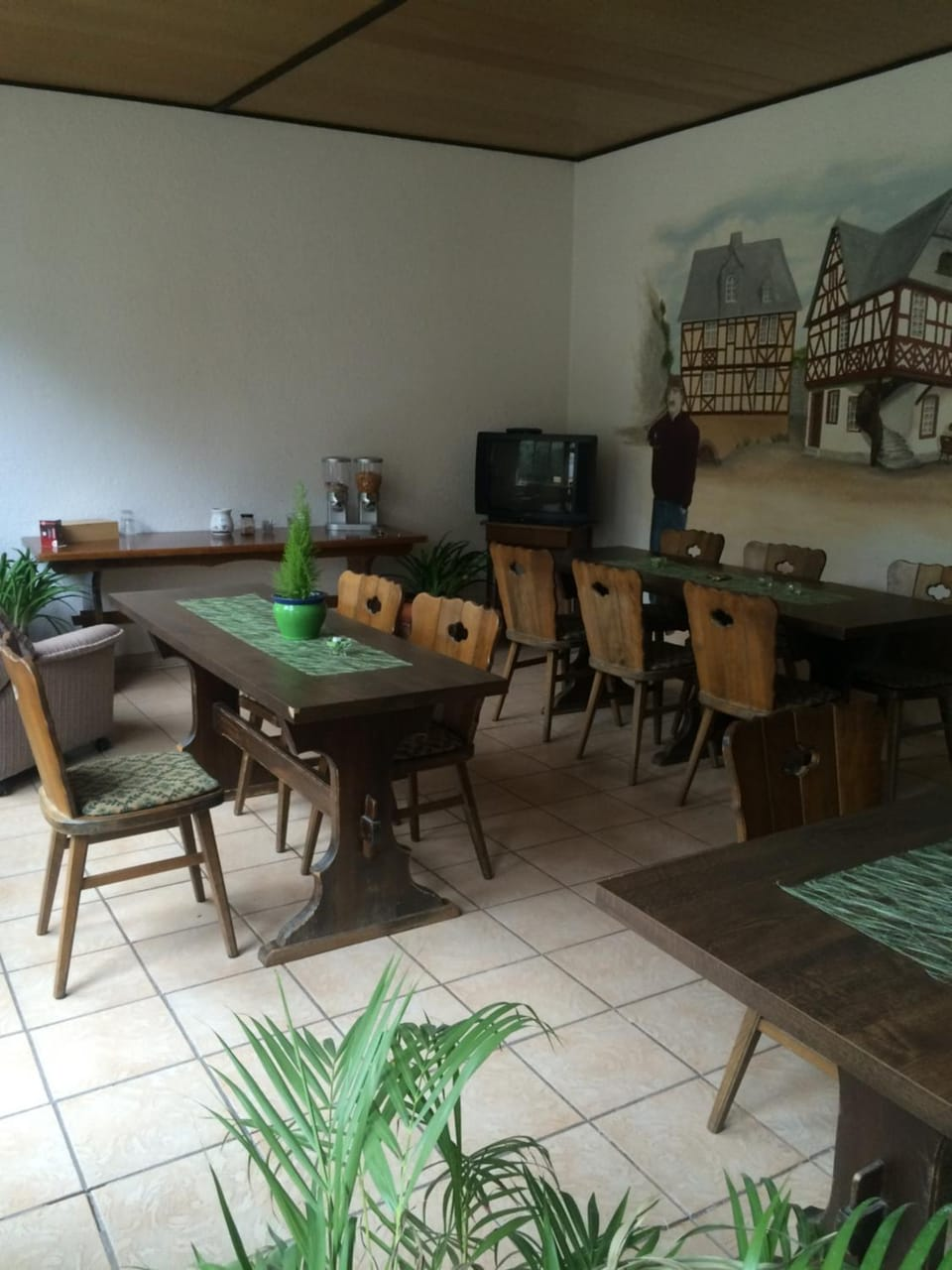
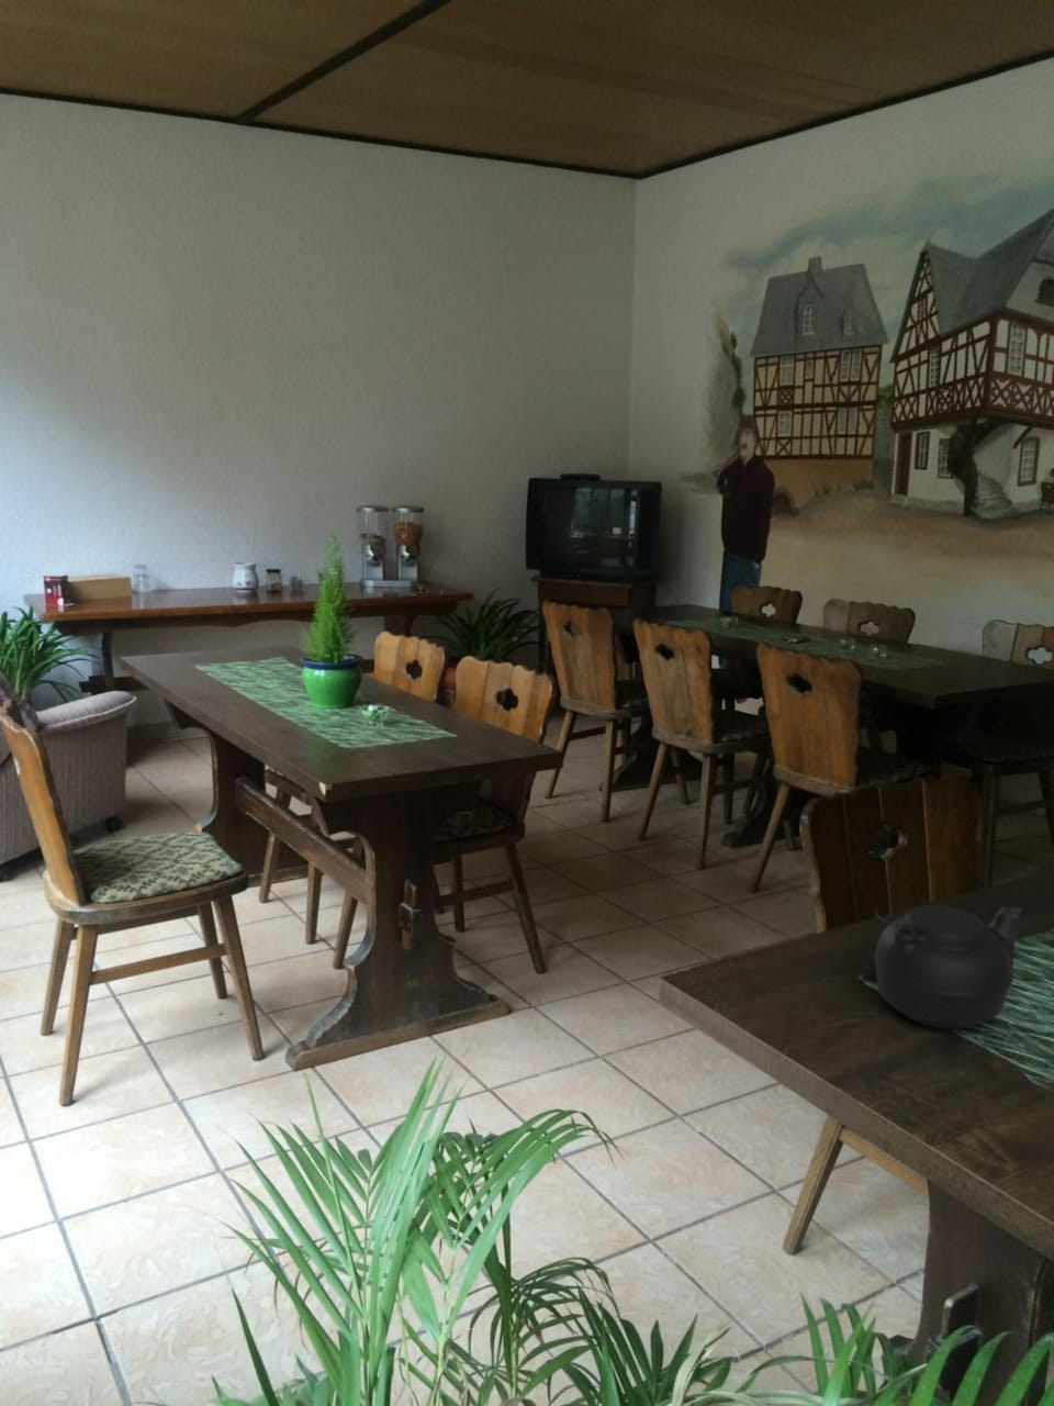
+ teapot [872,899,1023,1031]
